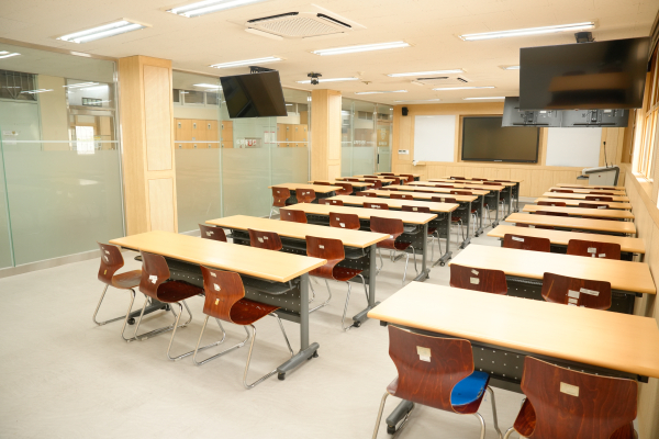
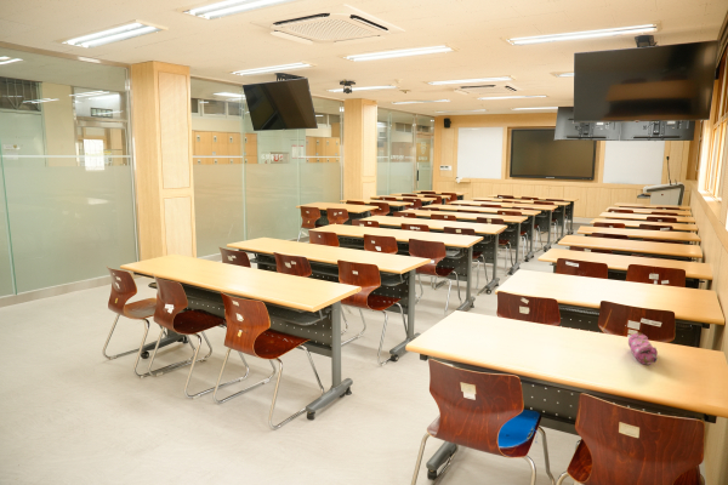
+ pencil case [627,331,659,366]
